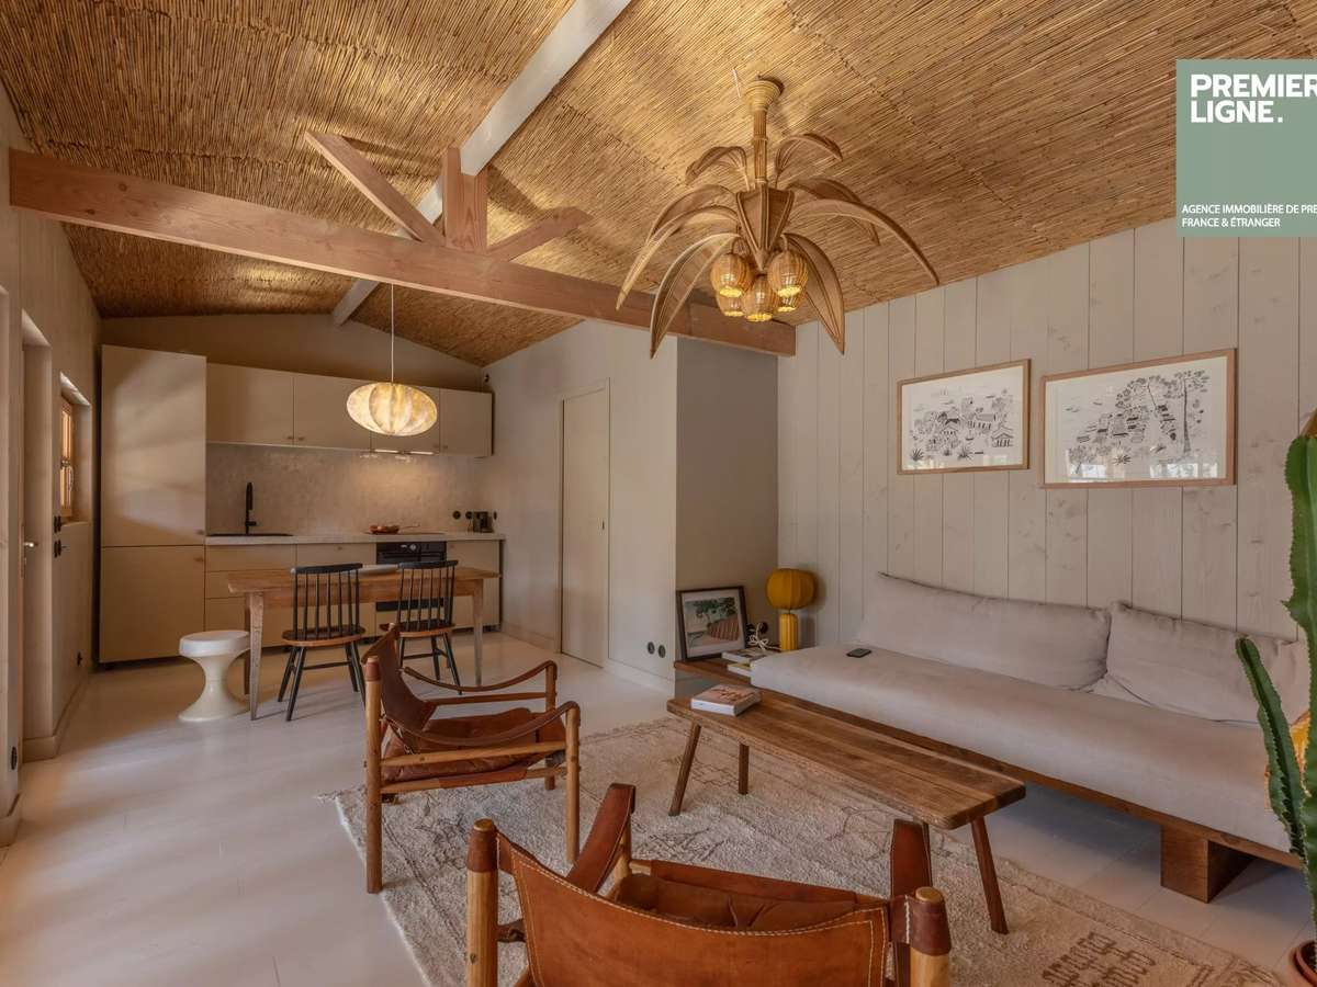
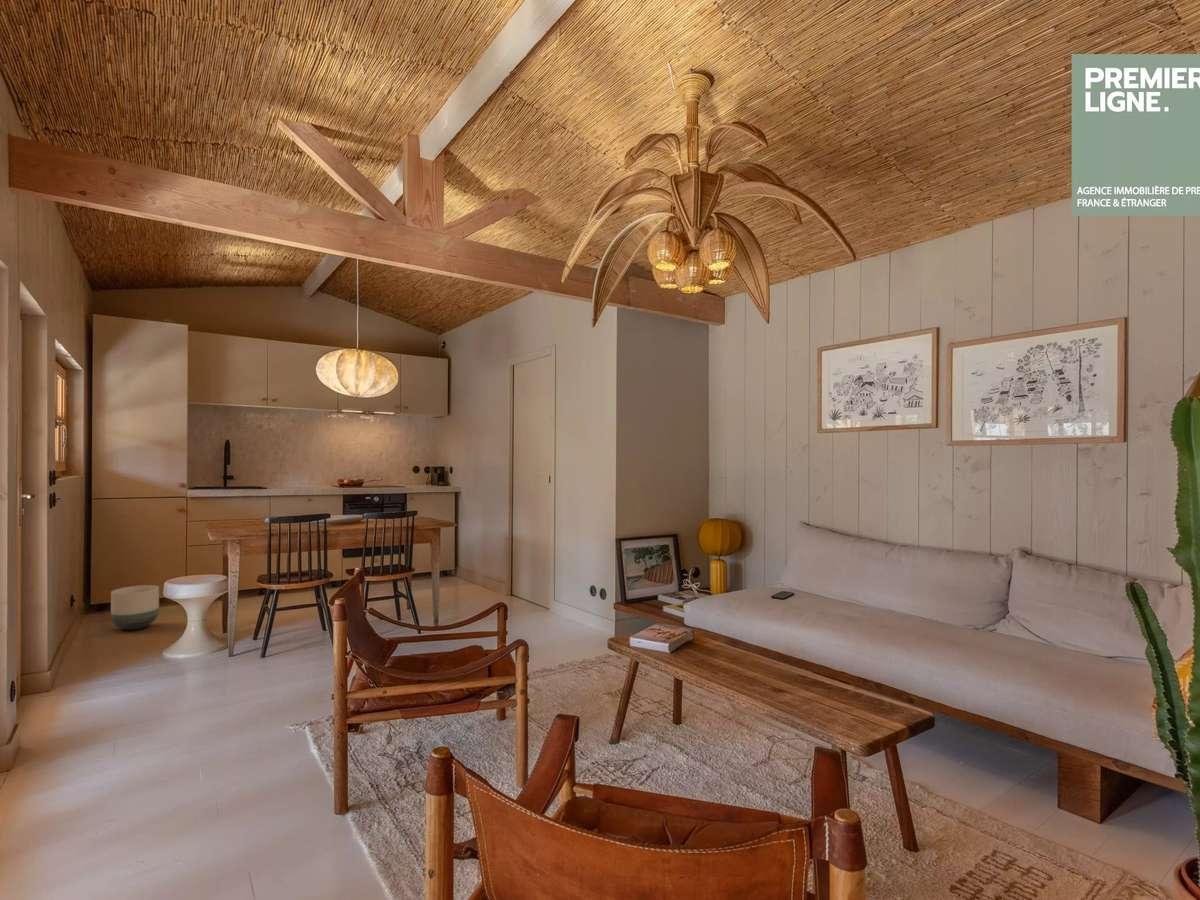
+ planter [110,584,160,631]
